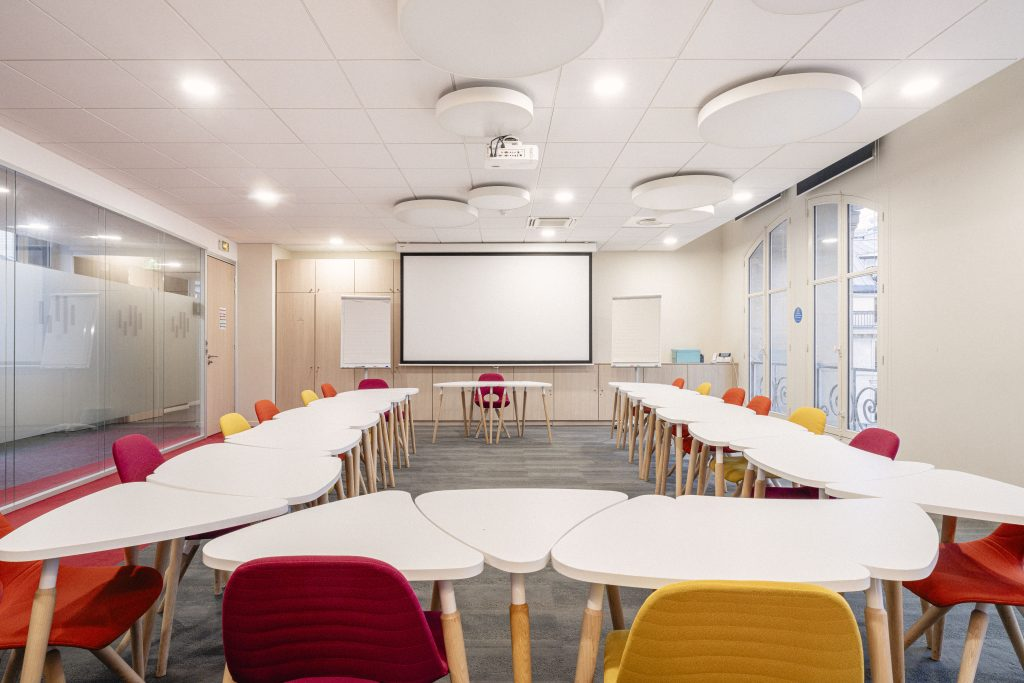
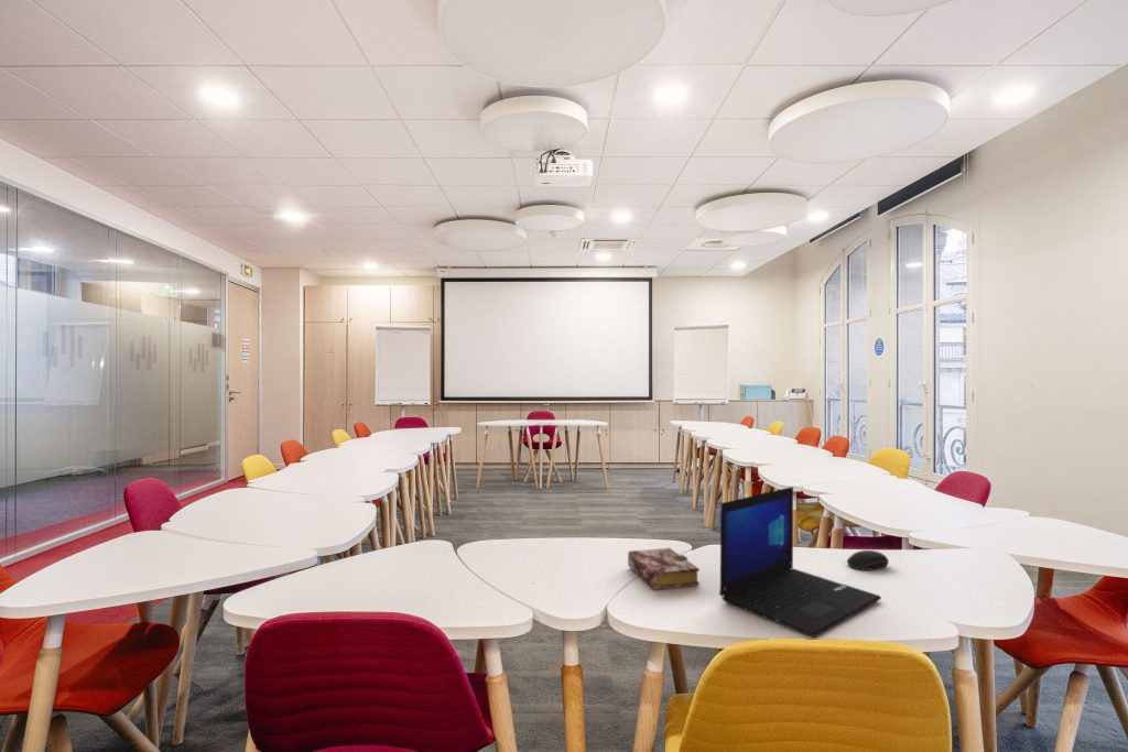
+ book [627,547,701,590]
+ laptop [718,486,882,637]
+ computer mouse [846,549,890,571]
